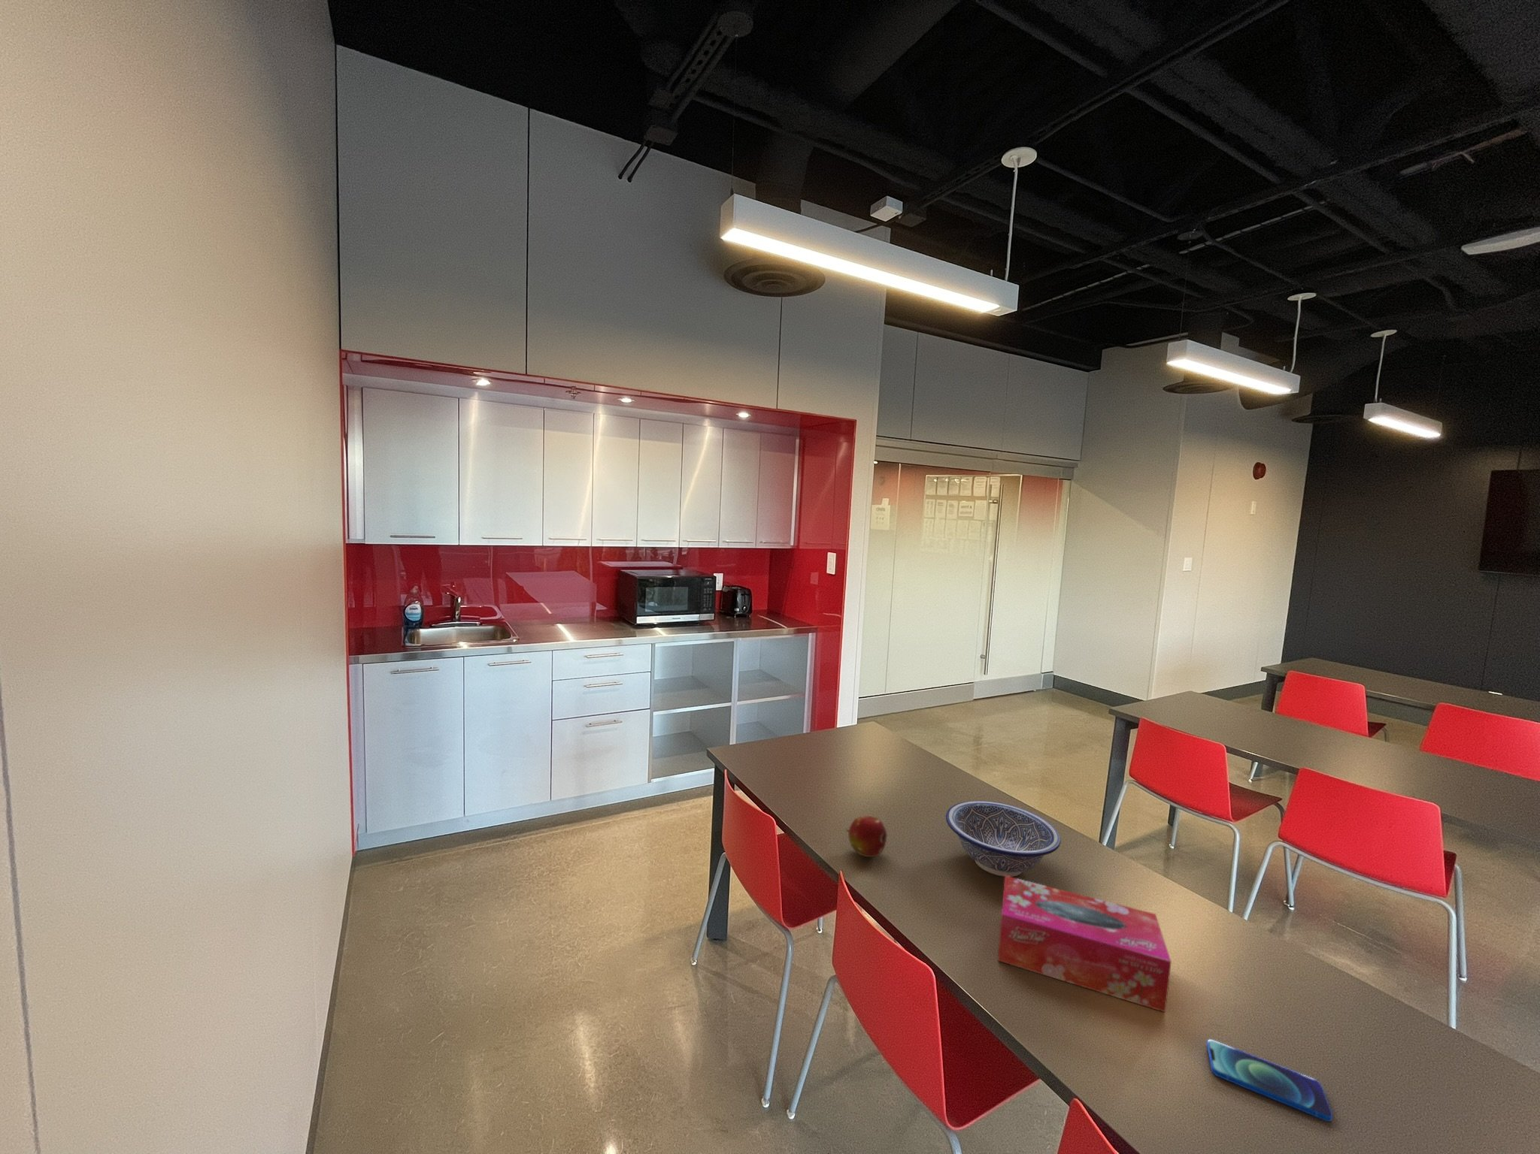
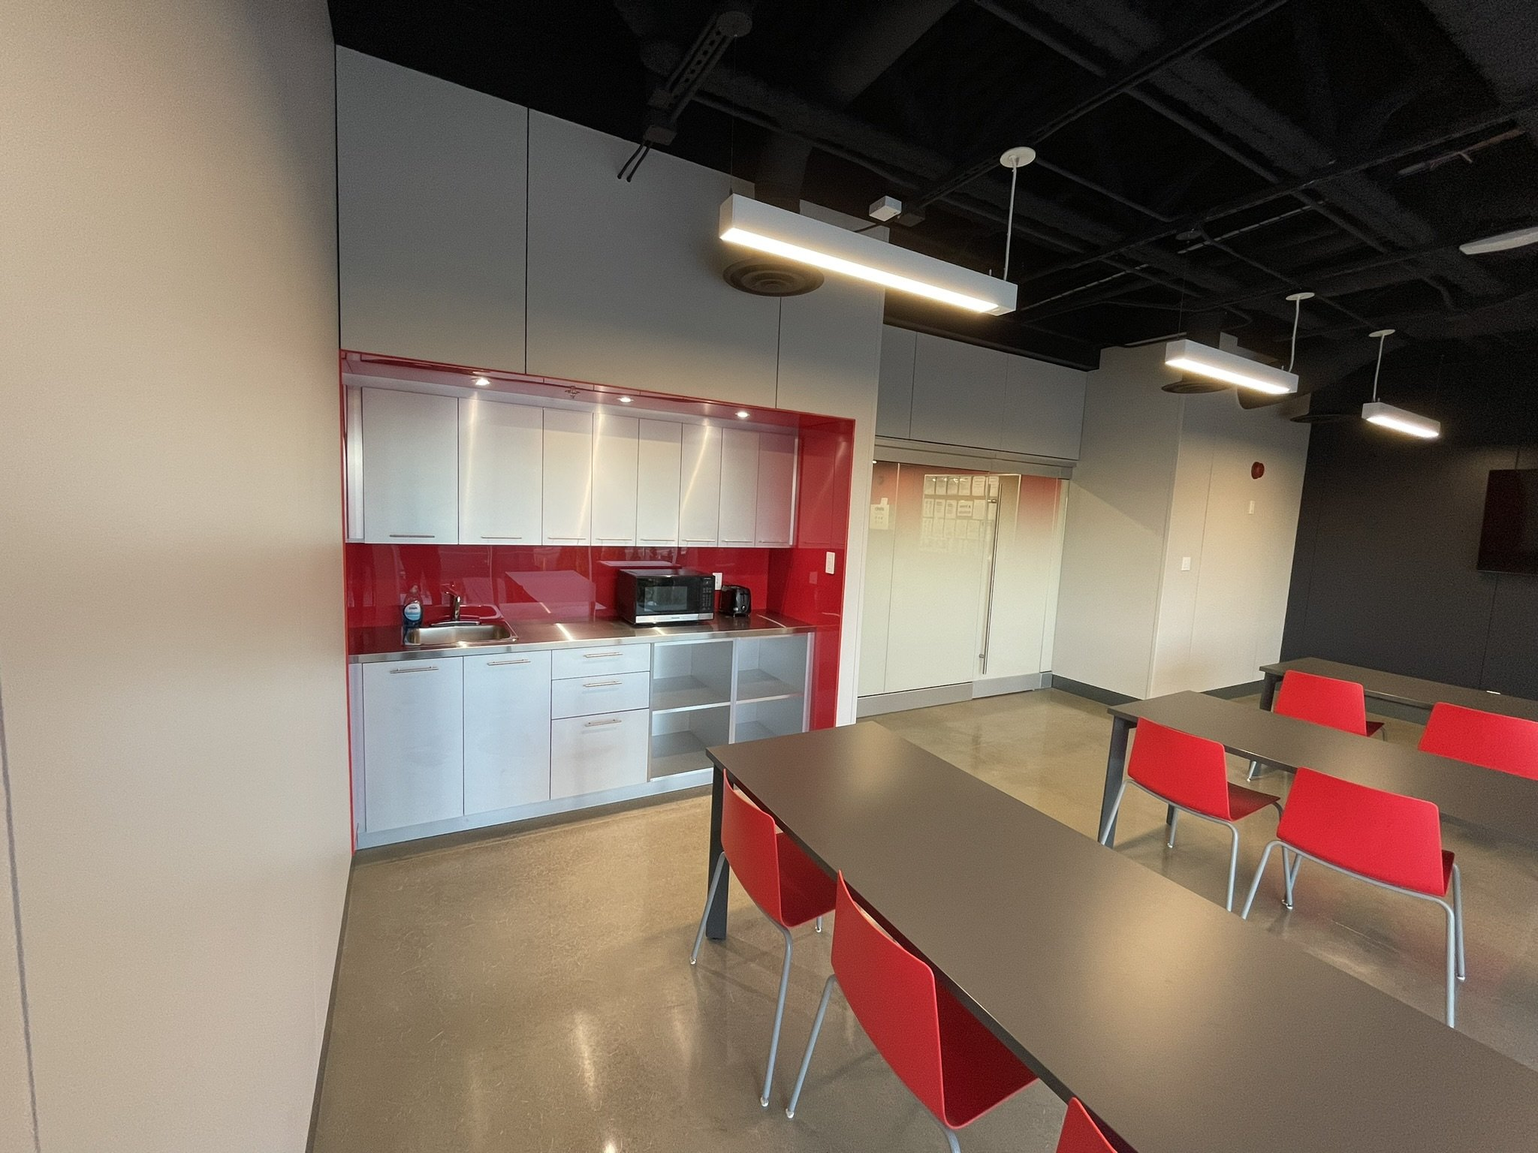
- fruit [845,815,888,858]
- tissue box [997,875,1173,1012]
- smartphone [1207,1039,1333,1122]
- decorative bowl [945,800,1062,878]
